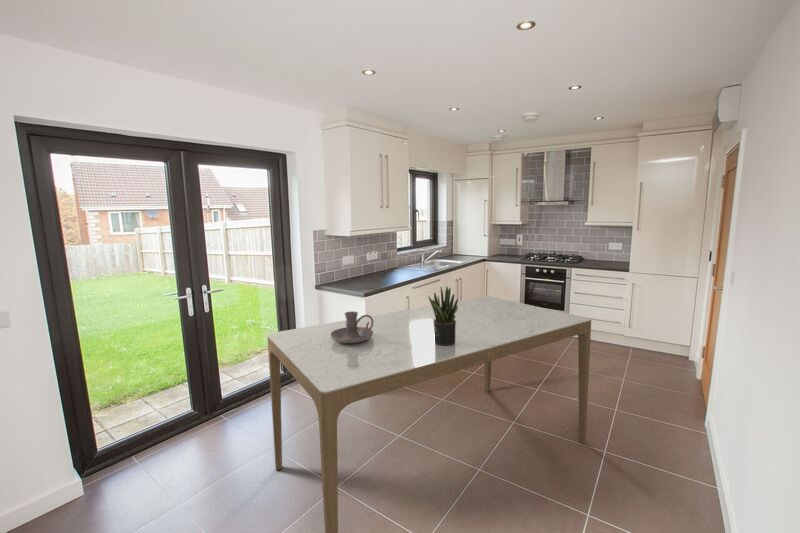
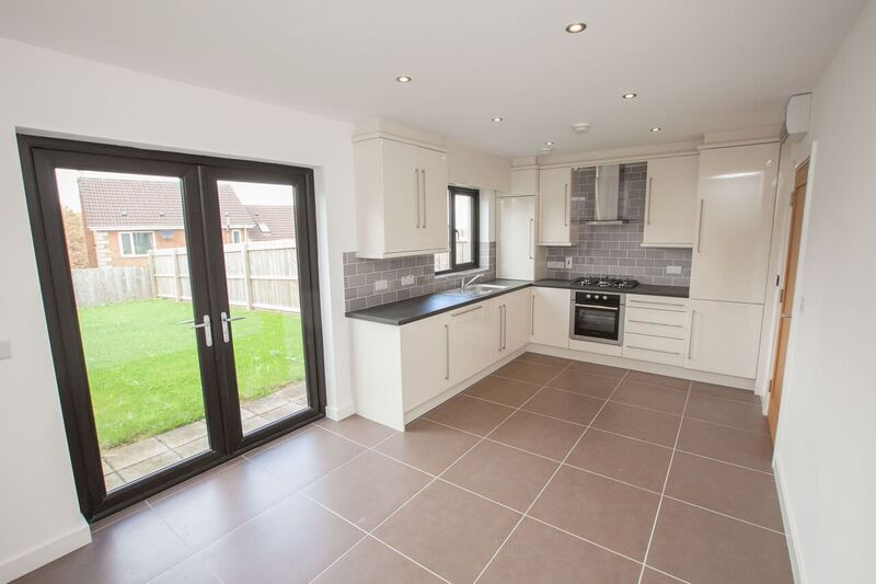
- potted plant [427,285,459,346]
- dining table [266,295,592,533]
- candle holder [331,310,373,343]
